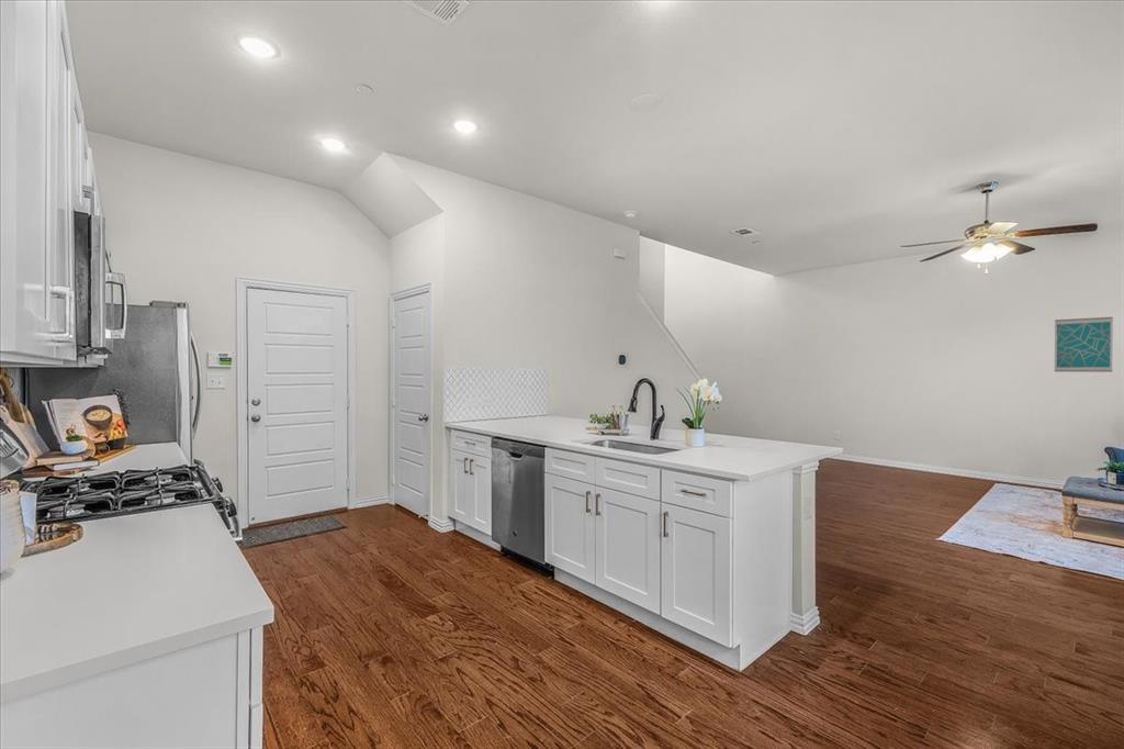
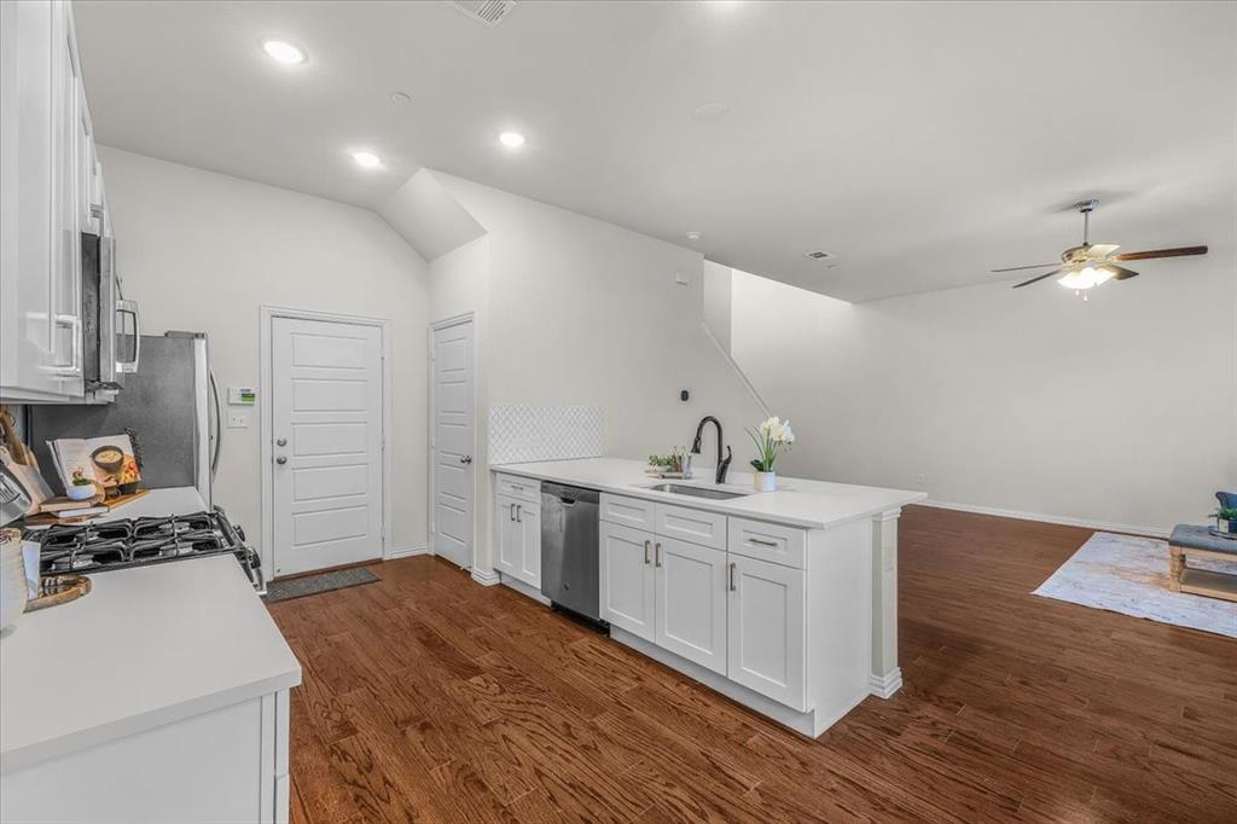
- wall art [1054,316,1114,373]
